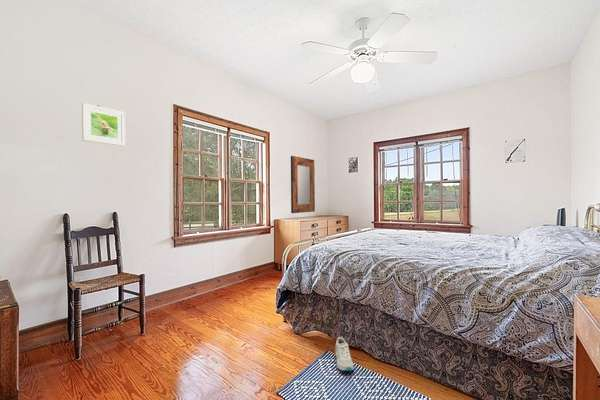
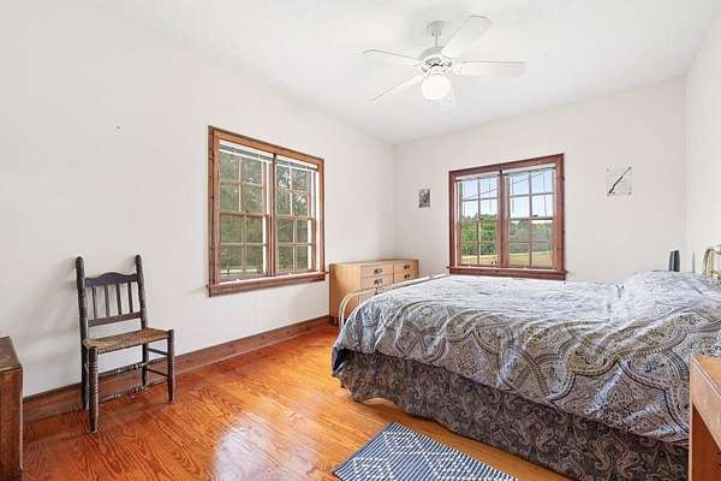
- sneaker [334,336,355,372]
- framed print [81,102,126,147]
- home mirror [290,155,316,214]
